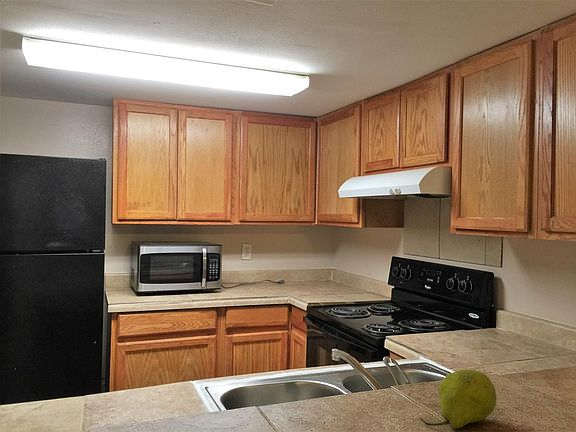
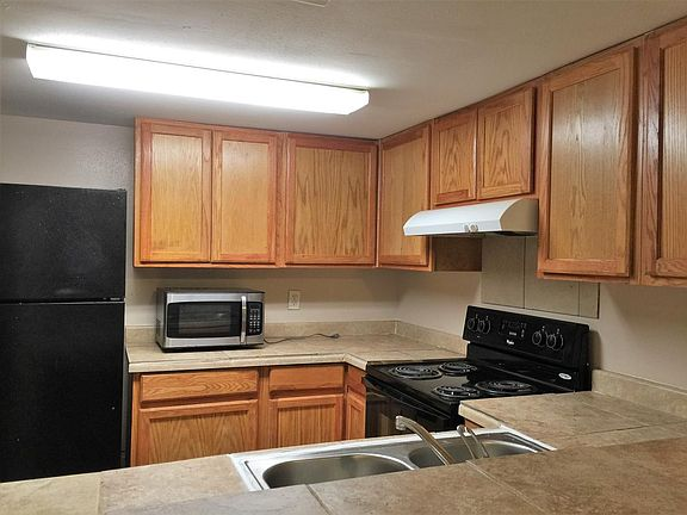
- fruit [419,368,497,429]
